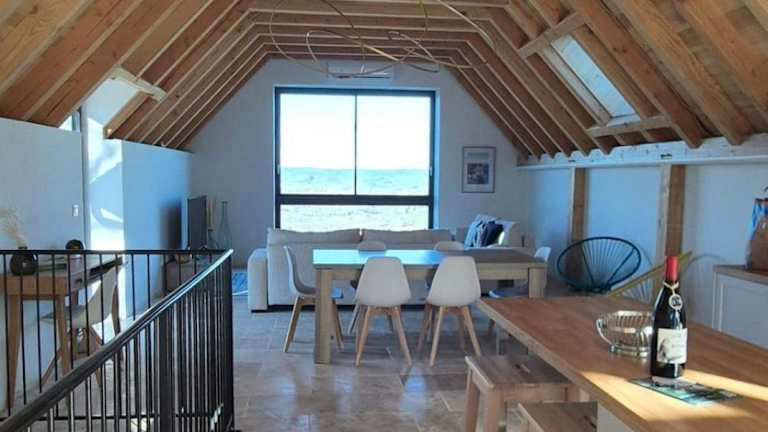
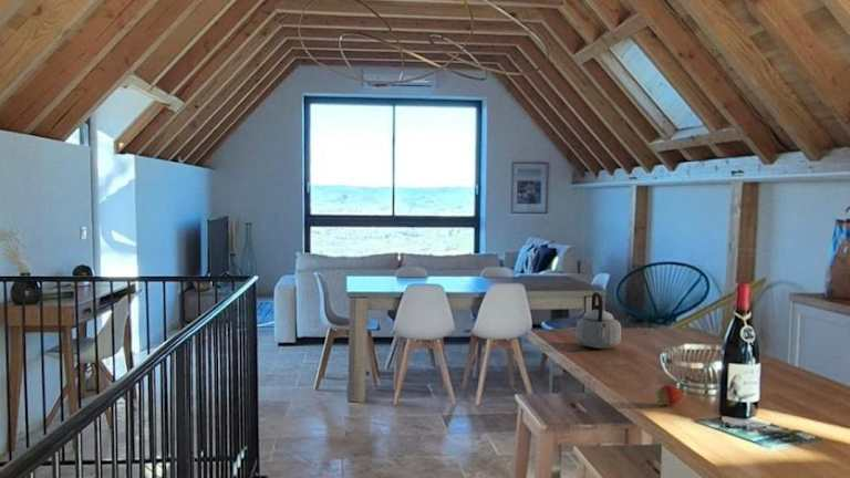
+ teapot [576,291,622,350]
+ fruit [654,384,685,407]
